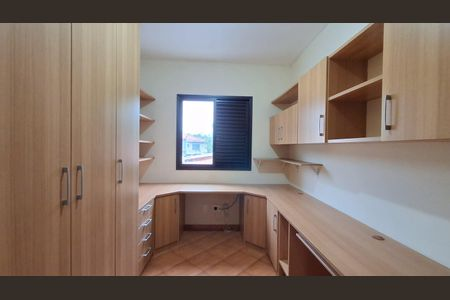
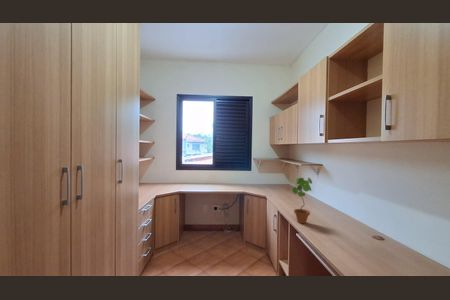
+ potted plant [291,176,313,224]
